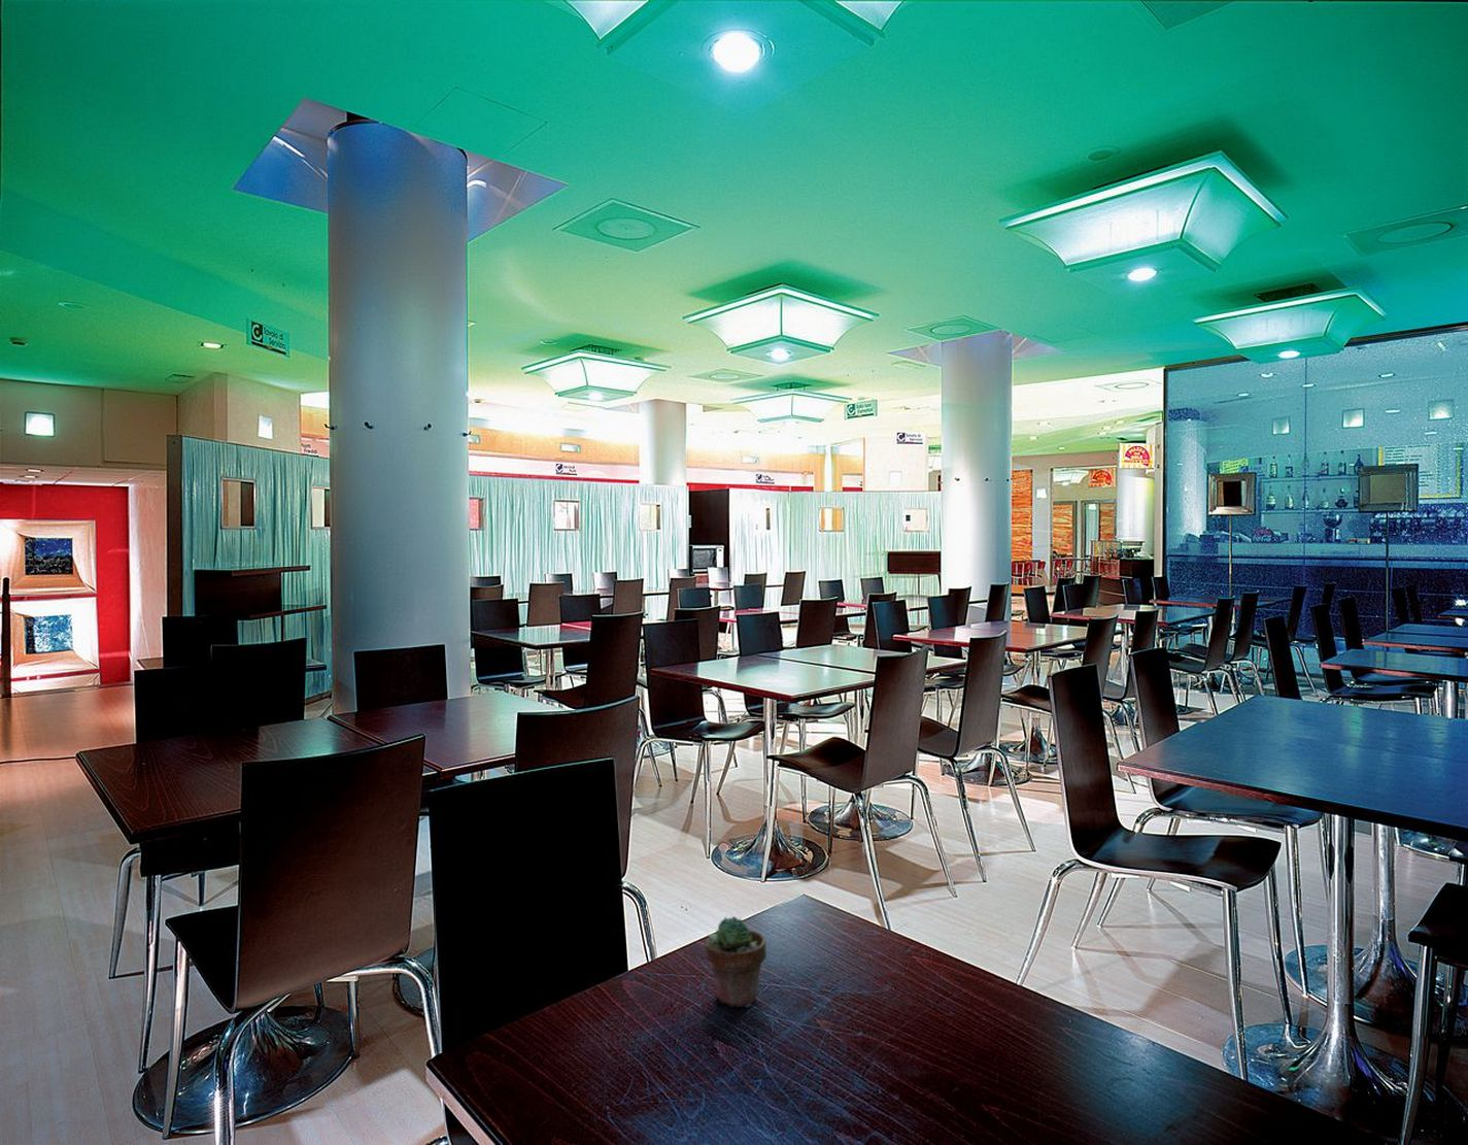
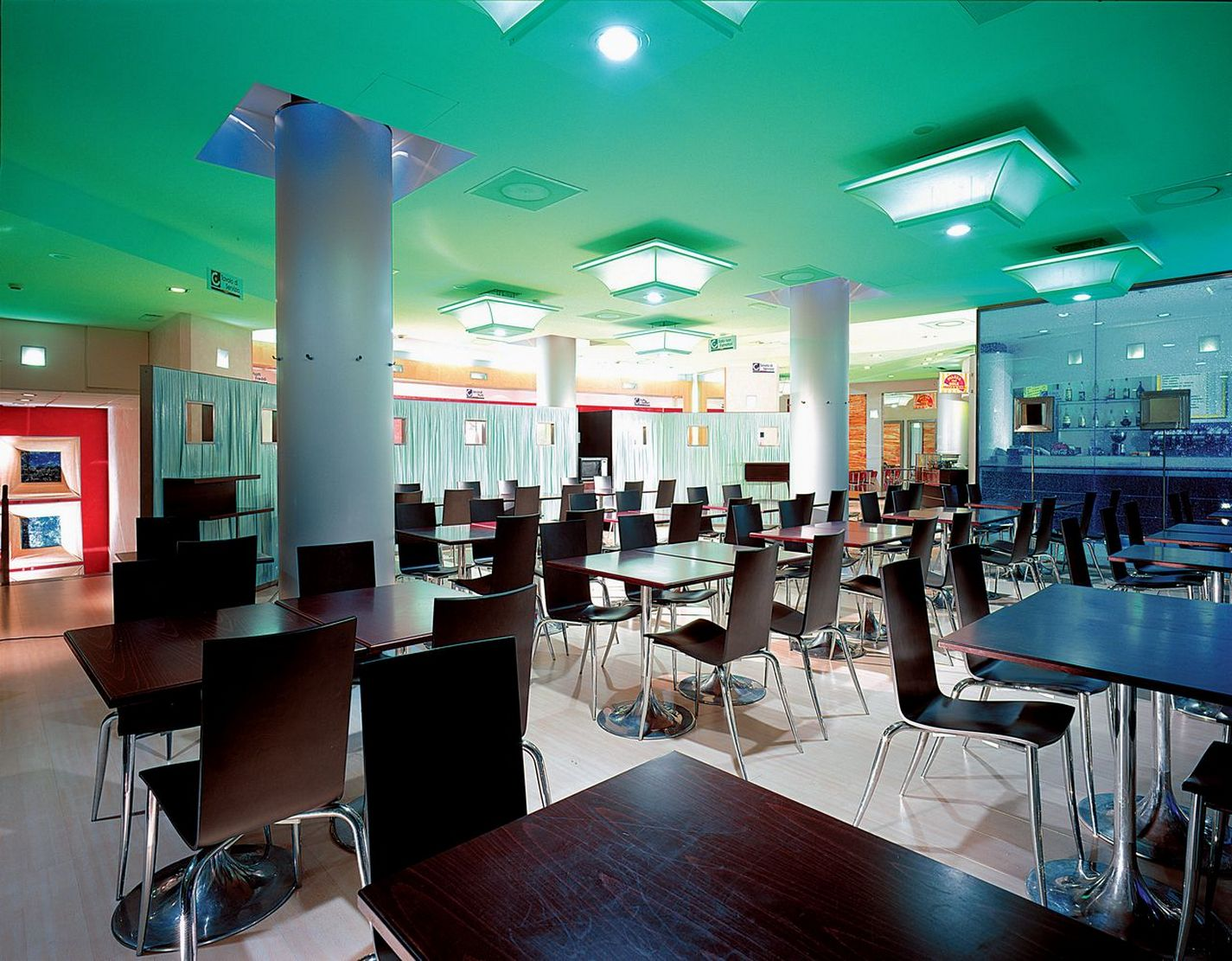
- potted succulent [704,915,767,1009]
